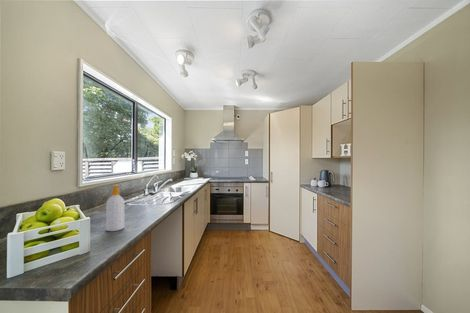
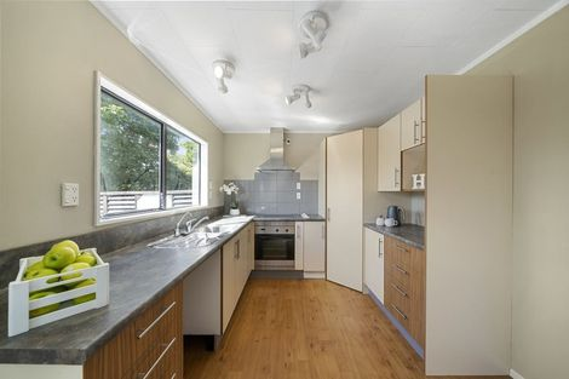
- soap bottle [105,184,125,232]
